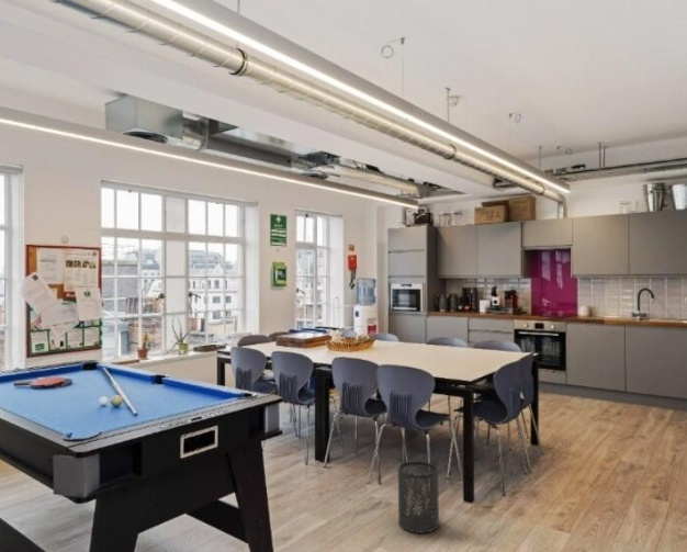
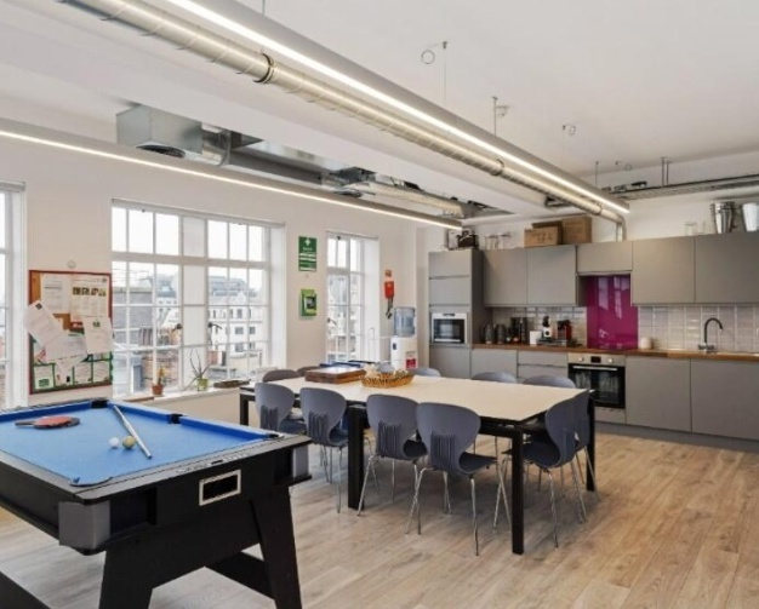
- trash can [397,460,440,534]
